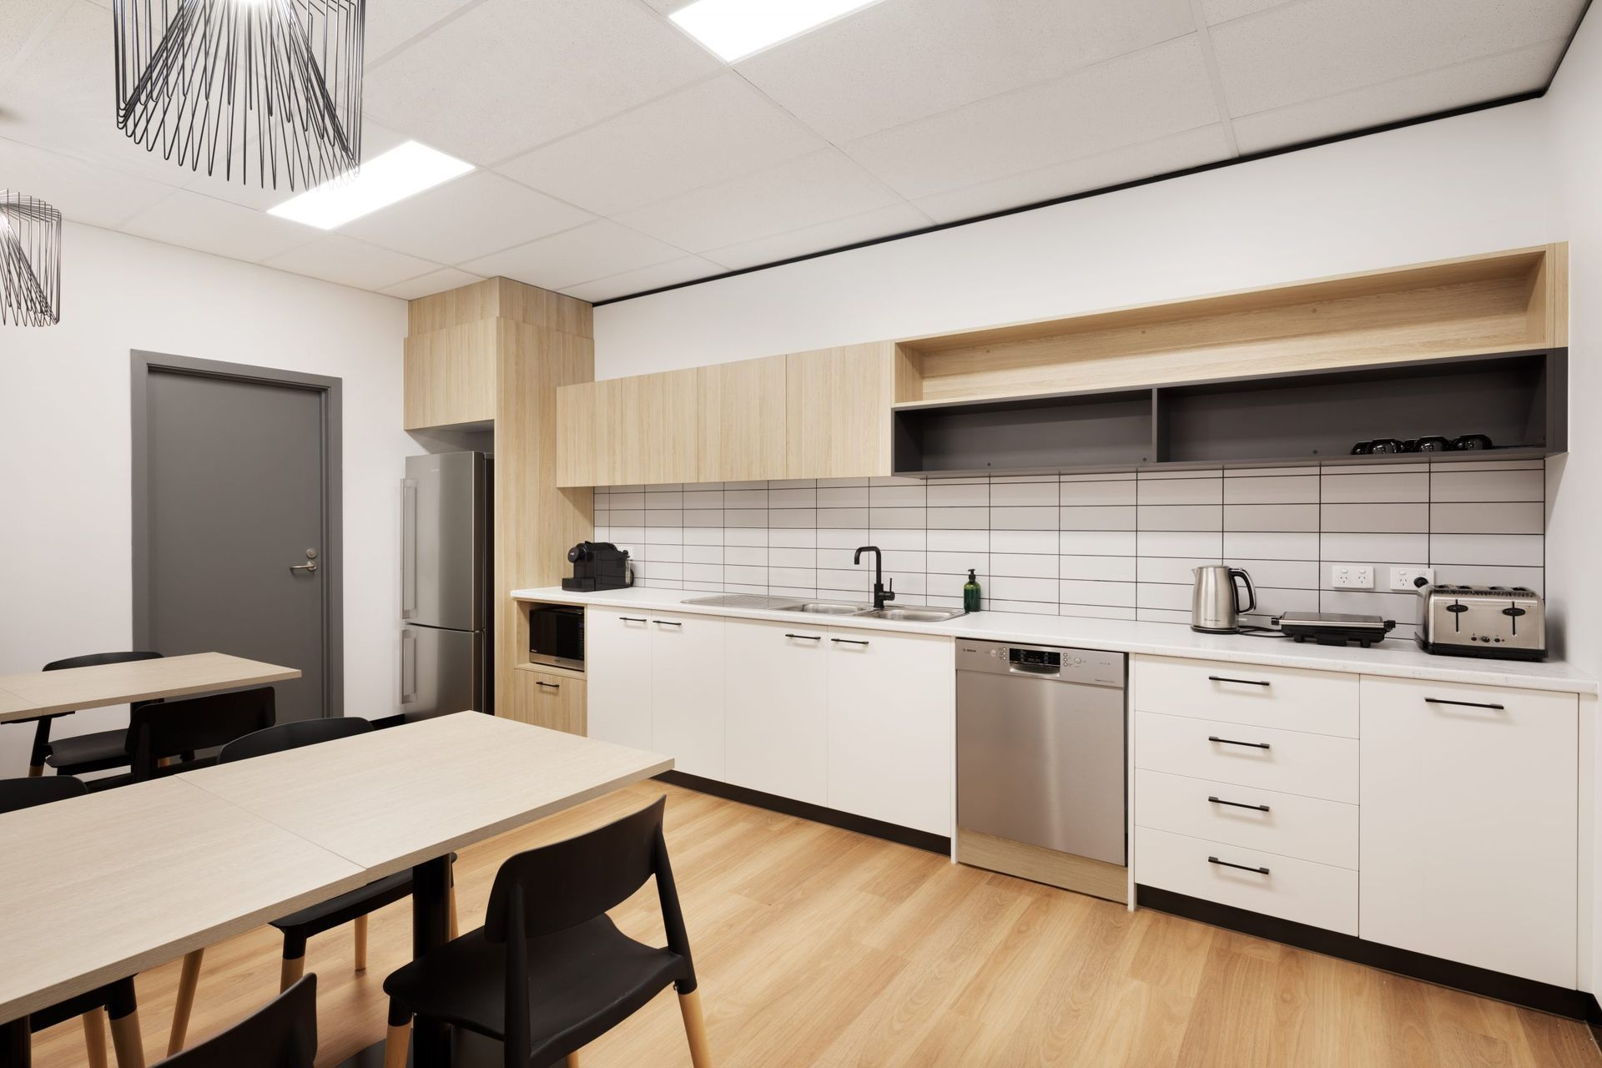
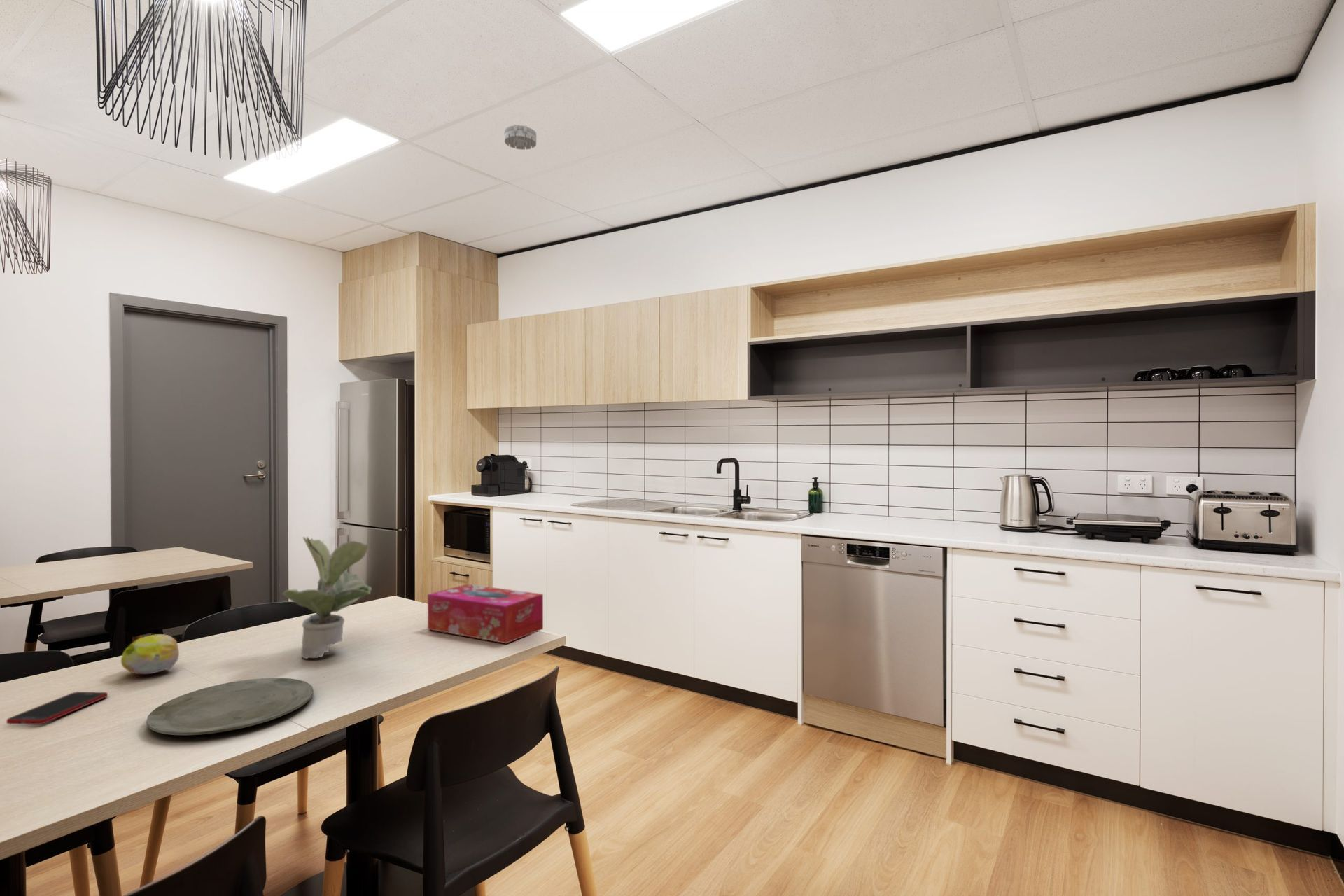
+ cell phone [6,691,109,725]
+ smoke detector [504,124,537,151]
+ tissue box [427,584,544,645]
+ fruit [120,633,180,675]
+ potted plant [281,536,372,659]
+ plate [146,677,314,736]
